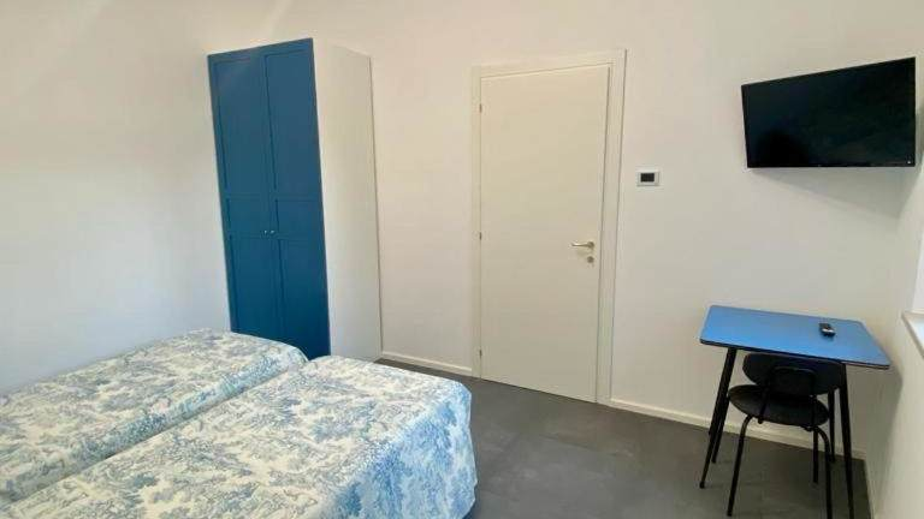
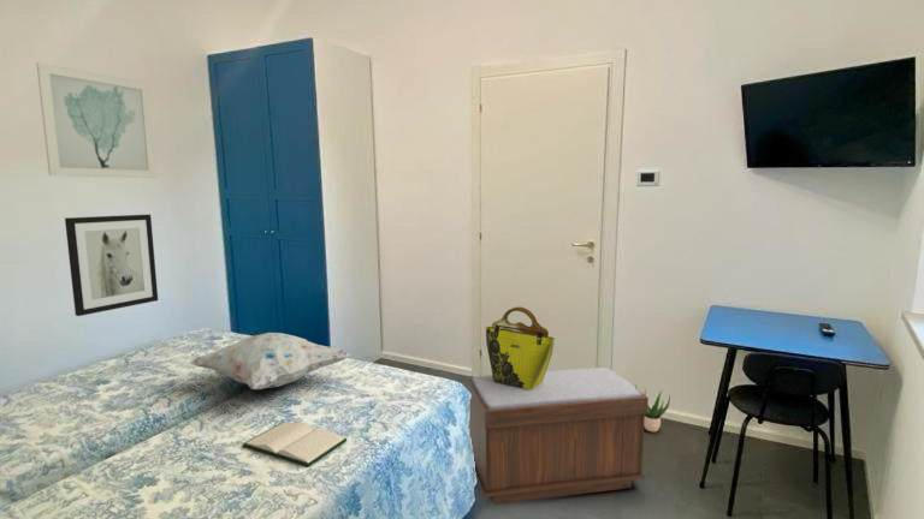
+ wall art [36,62,158,179]
+ tote bag [485,306,556,390]
+ hardback book [242,420,348,467]
+ bench [467,366,650,506]
+ potted plant [634,383,671,432]
+ decorative pillow [189,332,351,390]
+ wall art [64,214,159,317]
